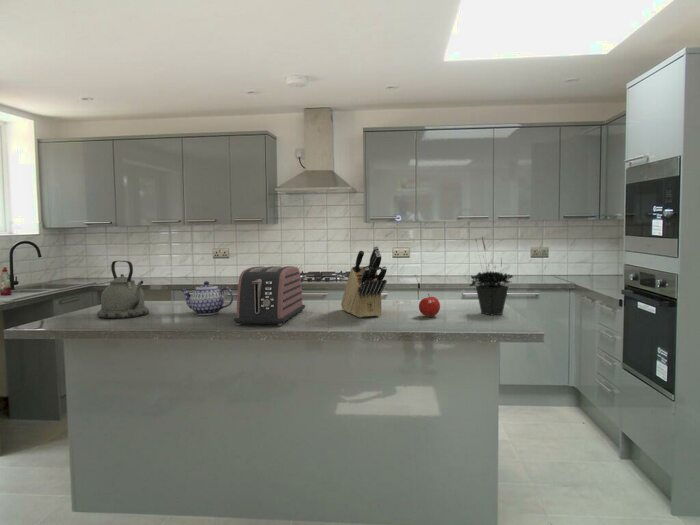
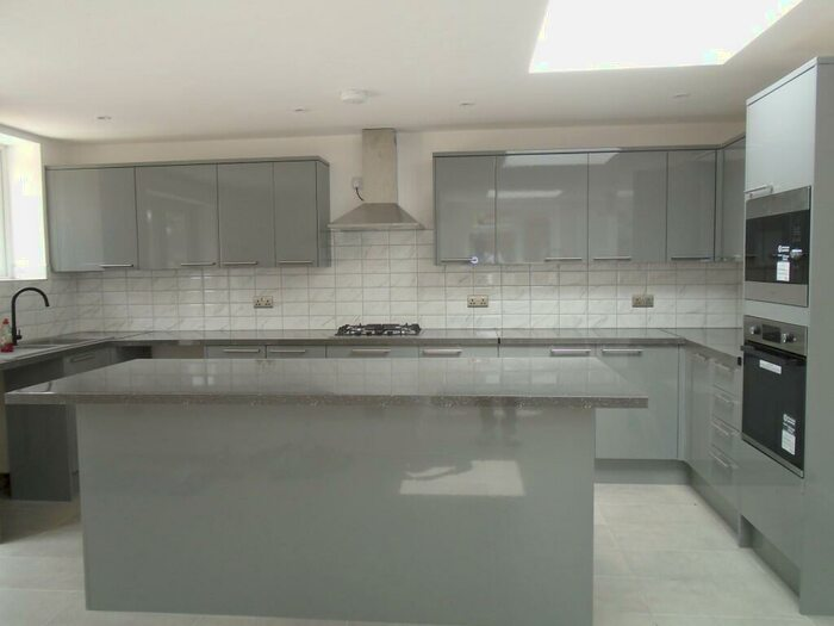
- knife block [340,245,388,319]
- teapot [180,280,234,316]
- potted plant [468,236,514,316]
- toaster [233,265,306,327]
- kettle [96,260,150,319]
- fruit [418,293,441,318]
